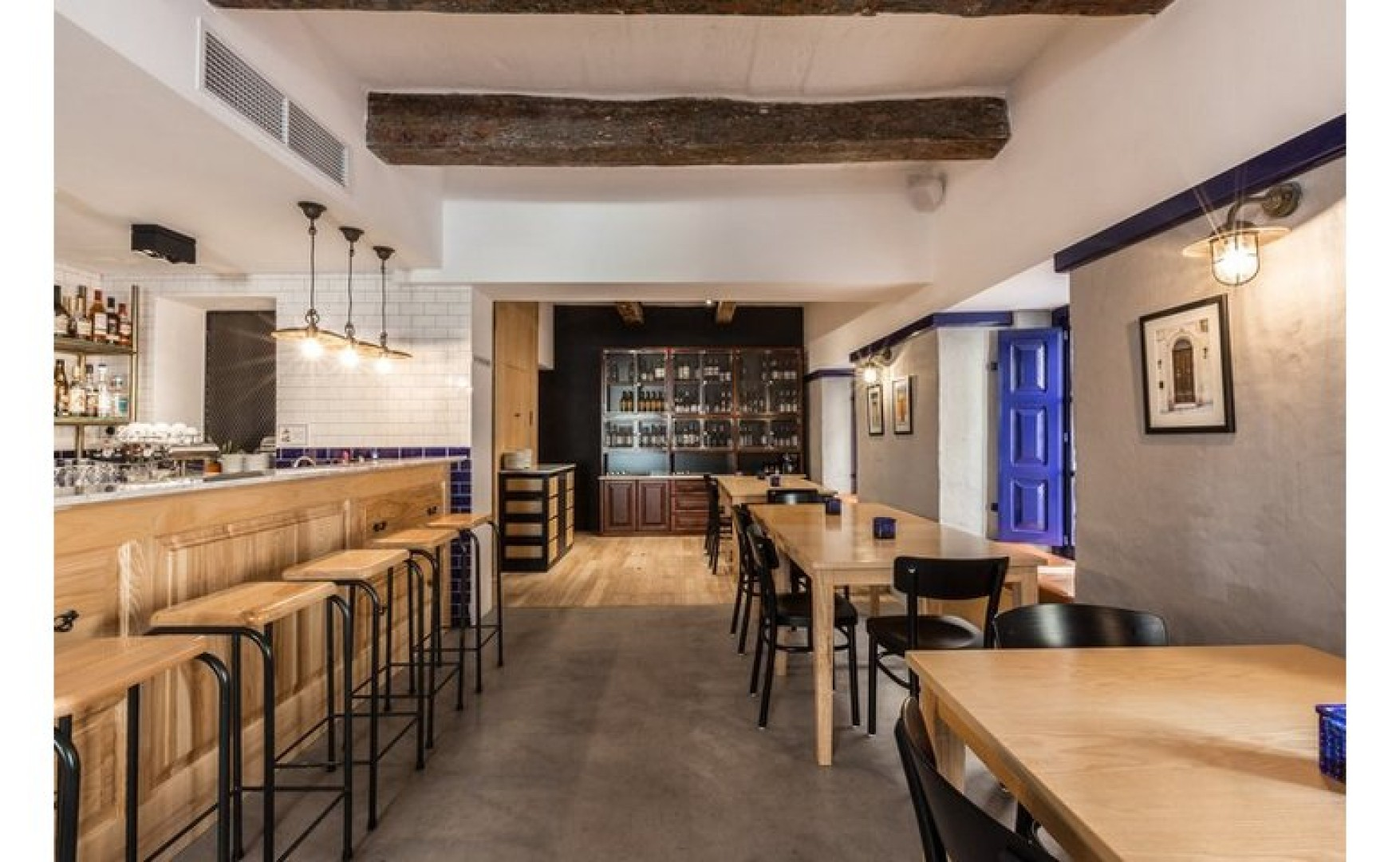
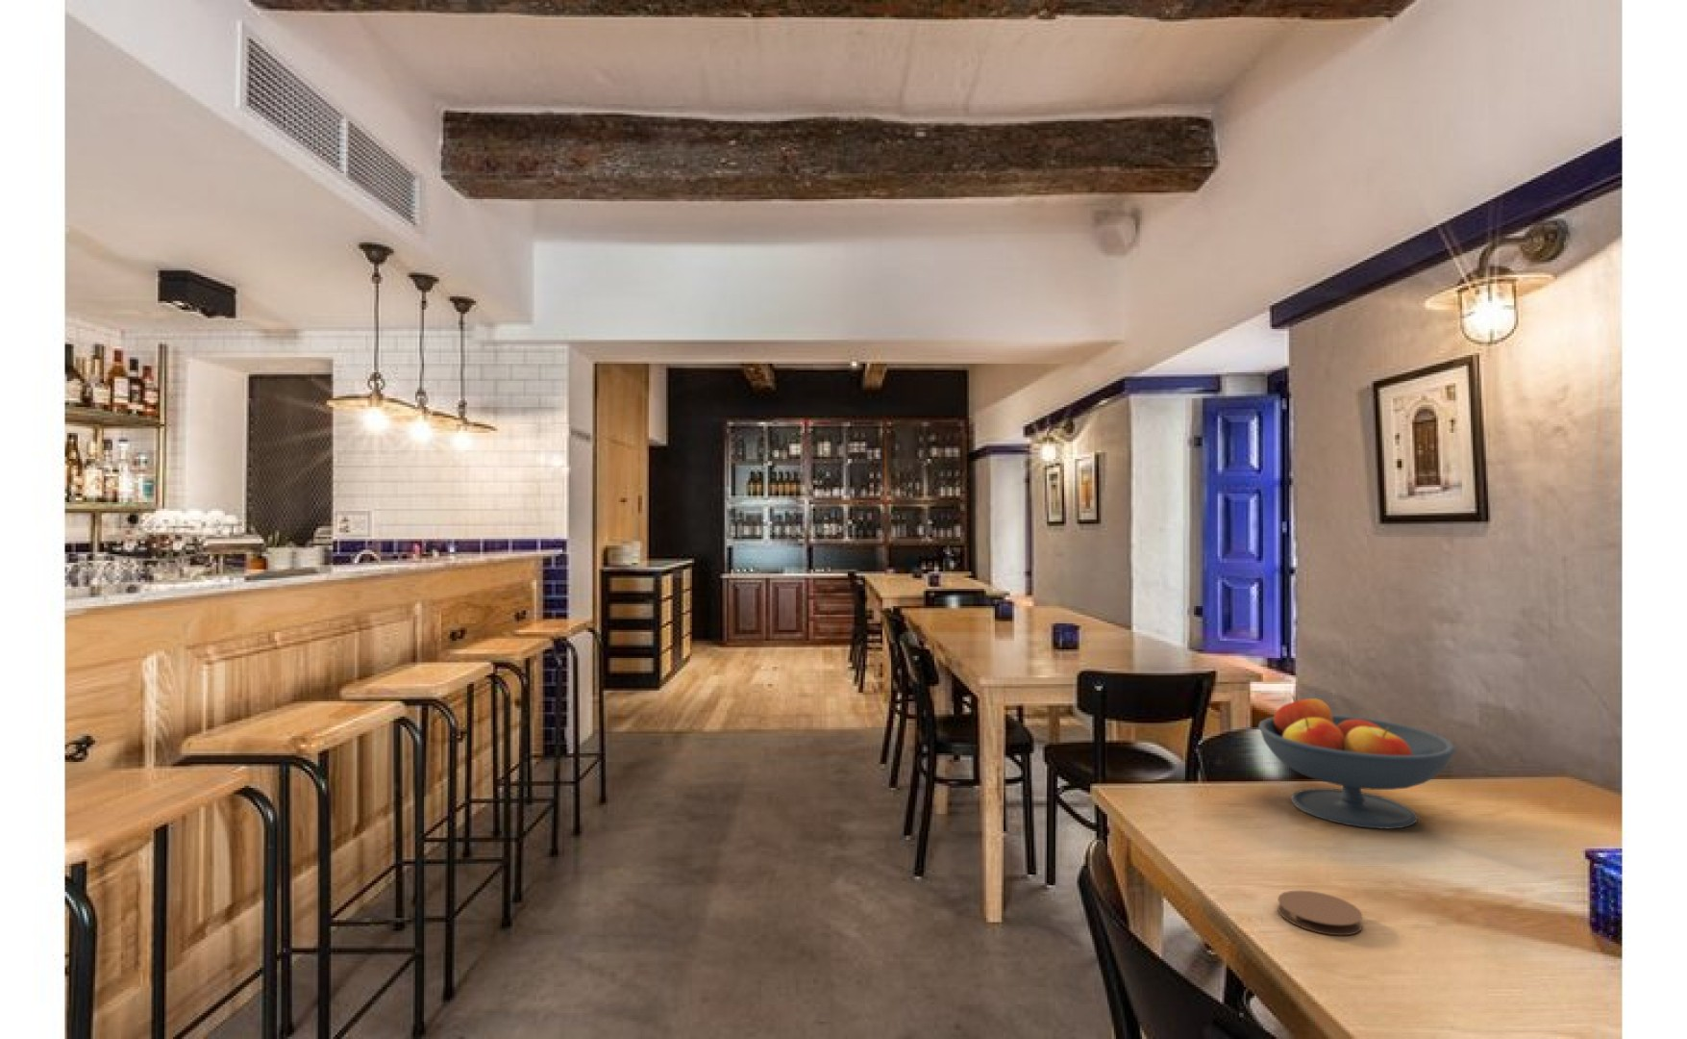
+ coaster [1276,888,1364,937]
+ fruit bowl [1257,693,1457,830]
